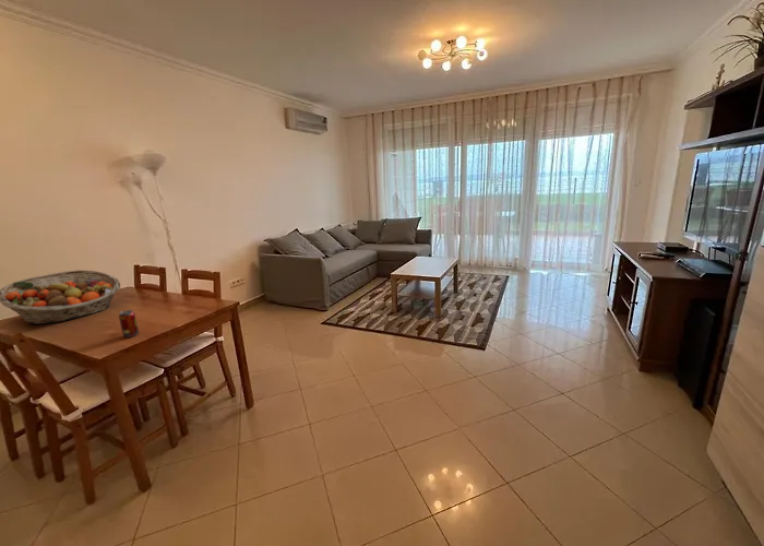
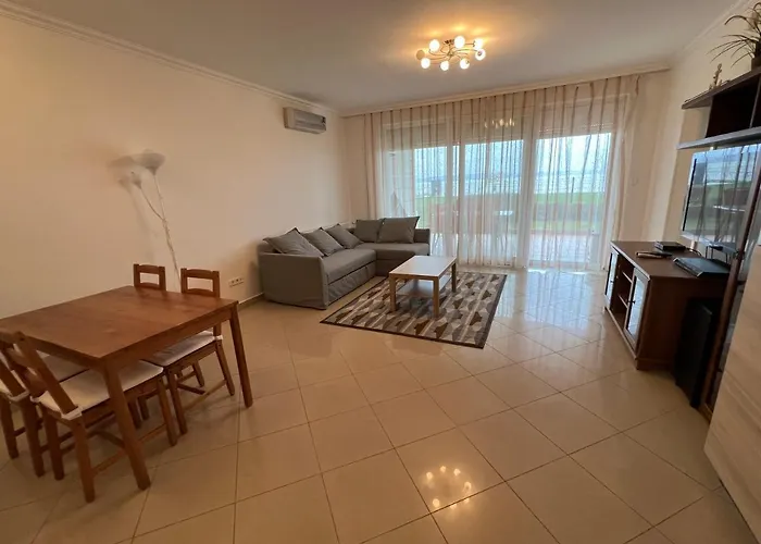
- beverage can [118,309,140,339]
- fruit basket [0,269,121,325]
